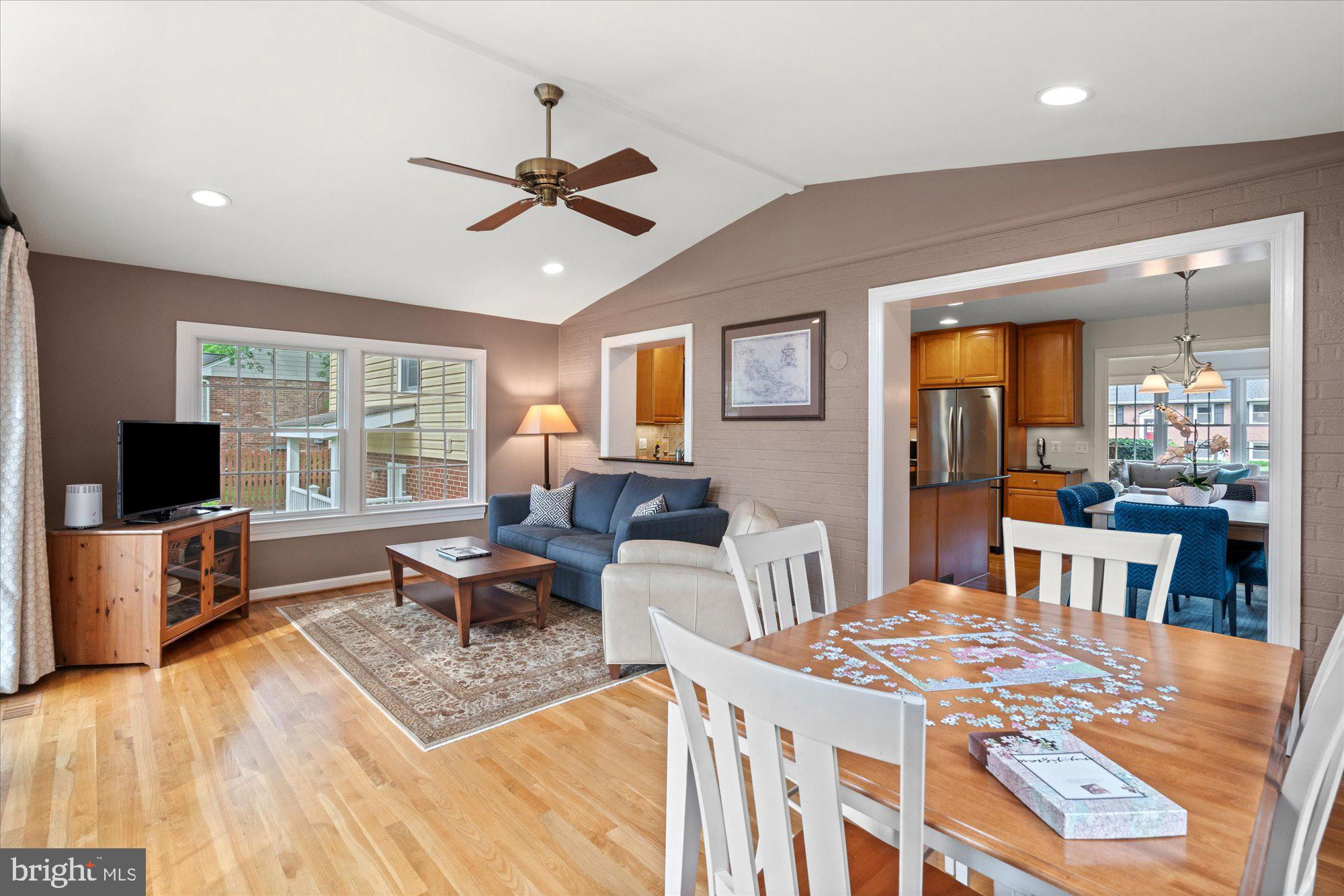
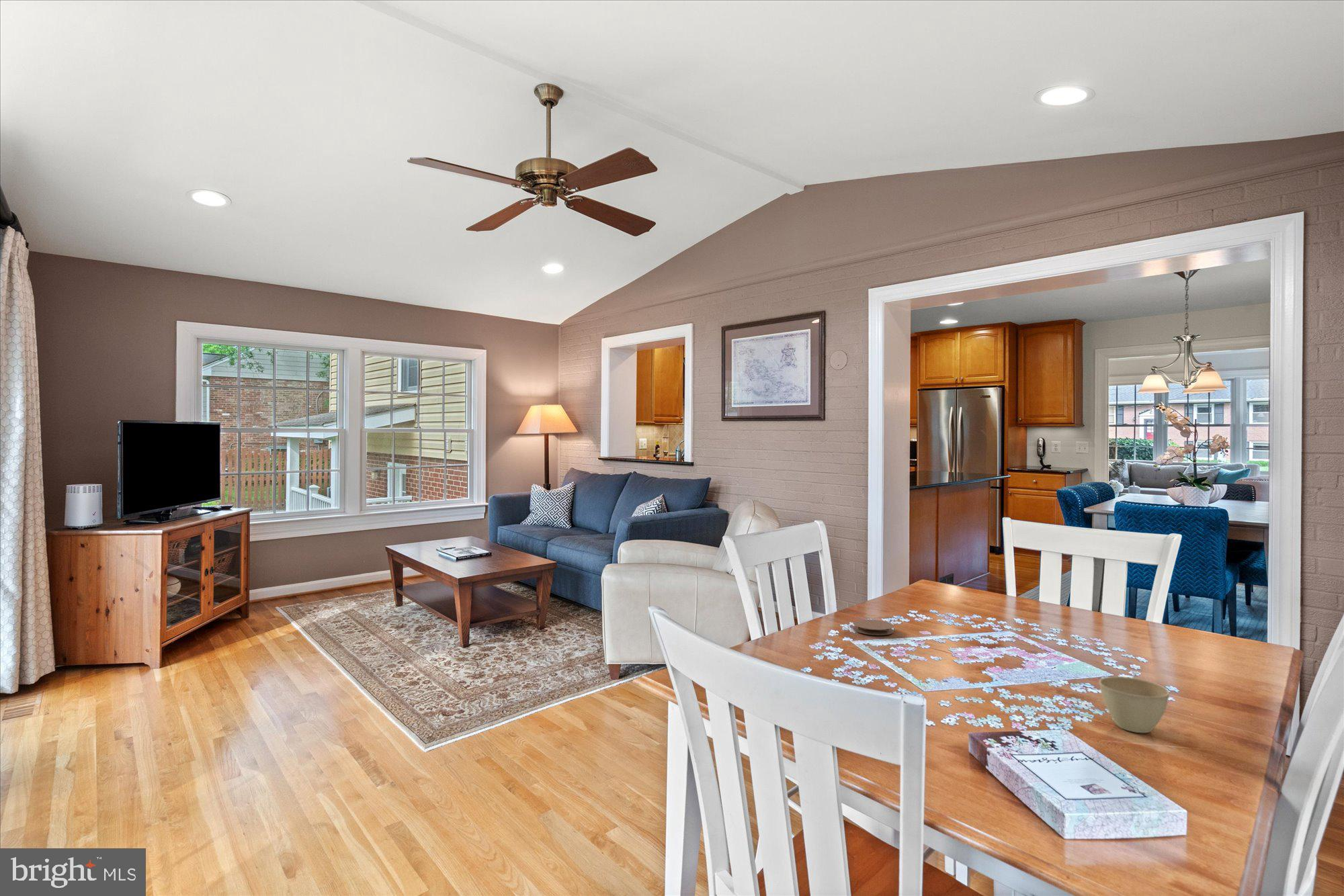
+ flower pot [1098,676,1170,733]
+ coaster [852,619,894,636]
